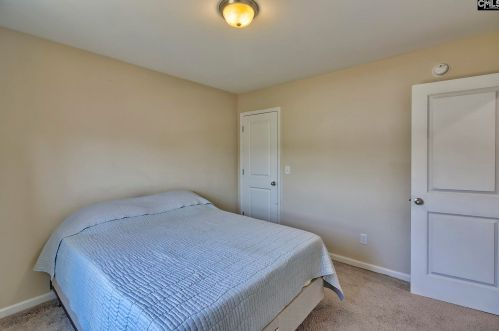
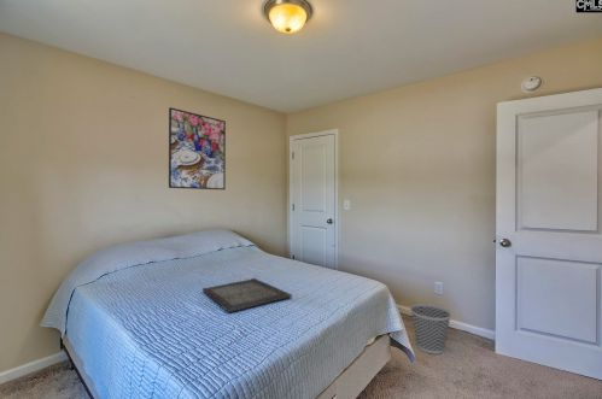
+ serving tray [201,277,293,313]
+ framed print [168,106,227,190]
+ wastebasket [409,303,452,356]
